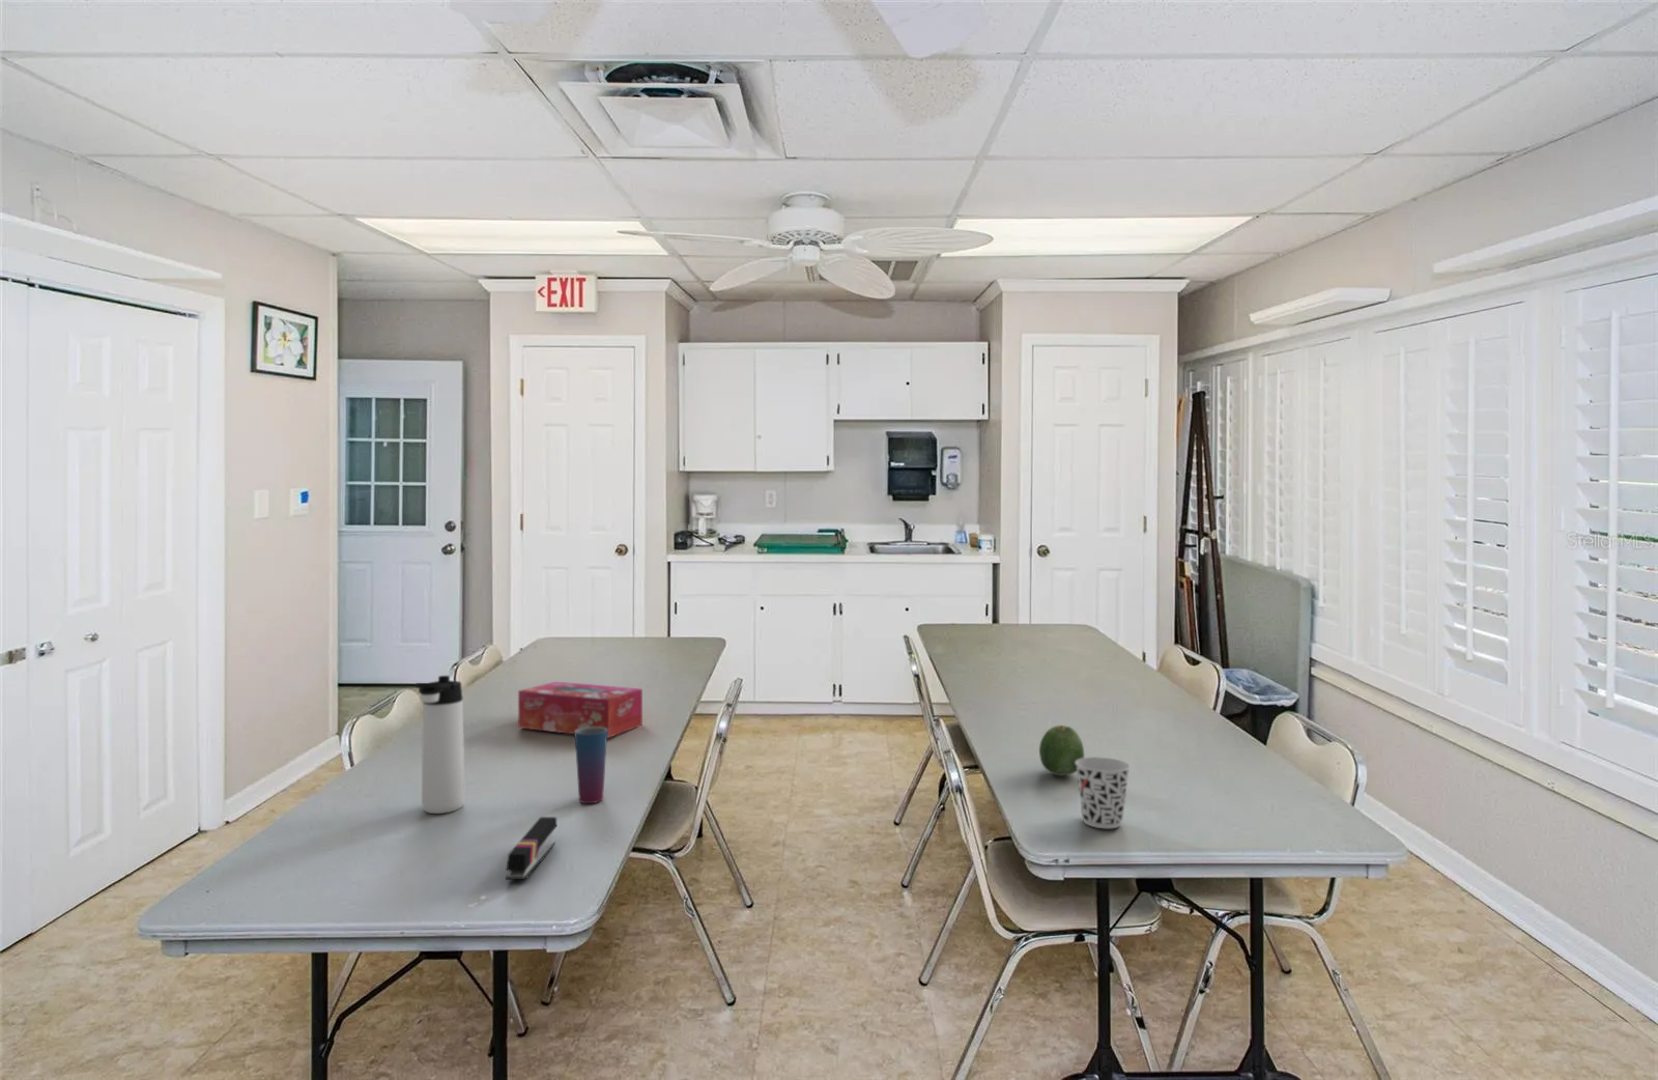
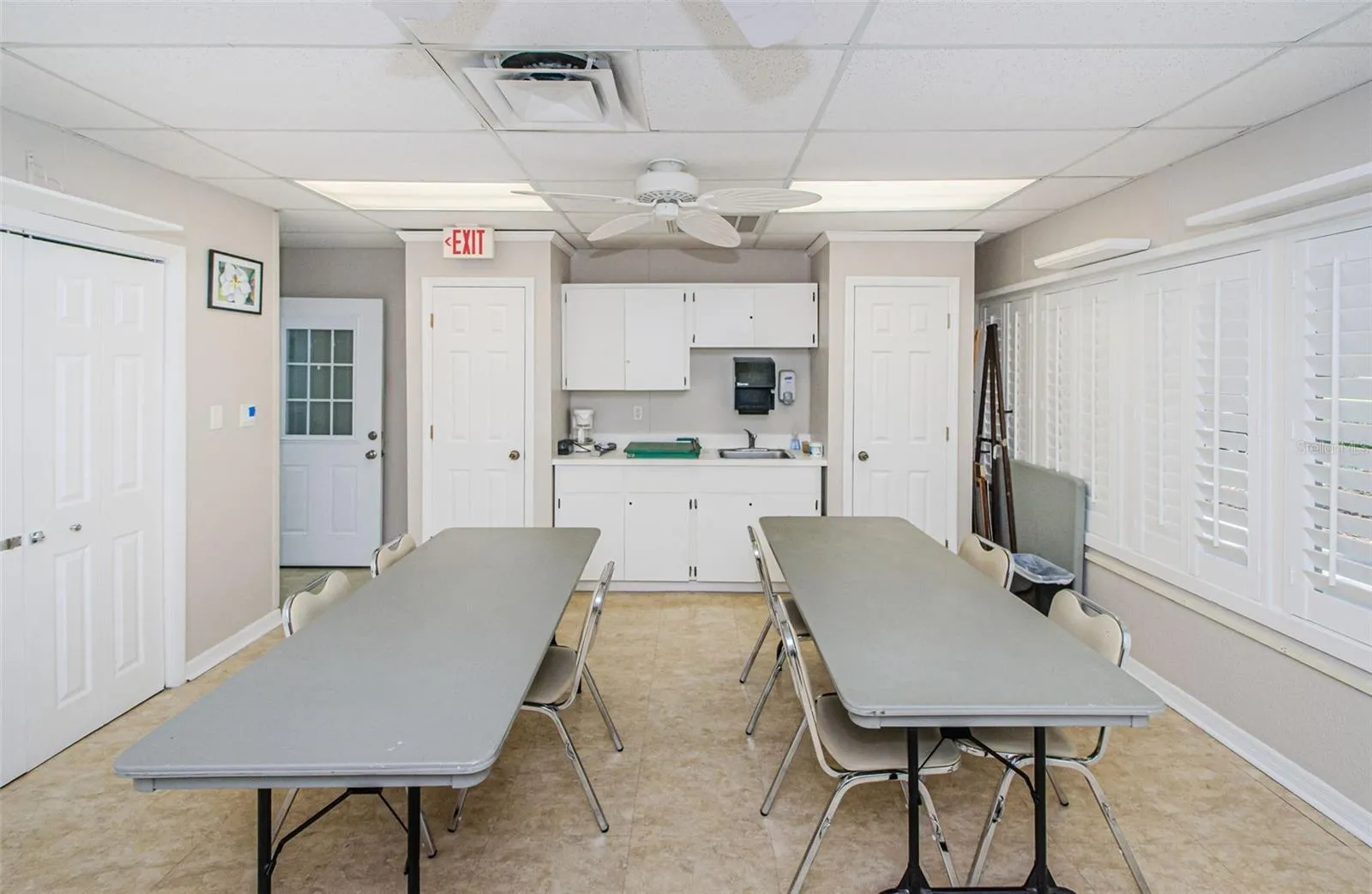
- tissue box [517,681,644,739]
- cup [574,726,608,805]
- fruit [1038,725,1085,777]
- stapler [505,815,557,881]
- thermos bottle [414,675,465,814]
- cup [1076,755,1131,829]
